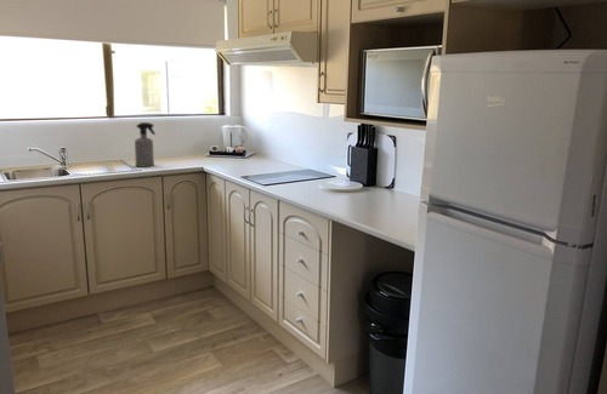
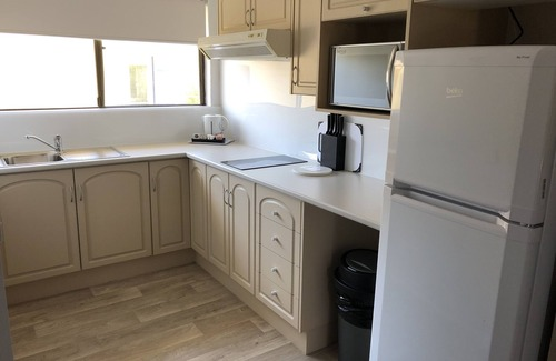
- spray bottle [134,121,157,167]
